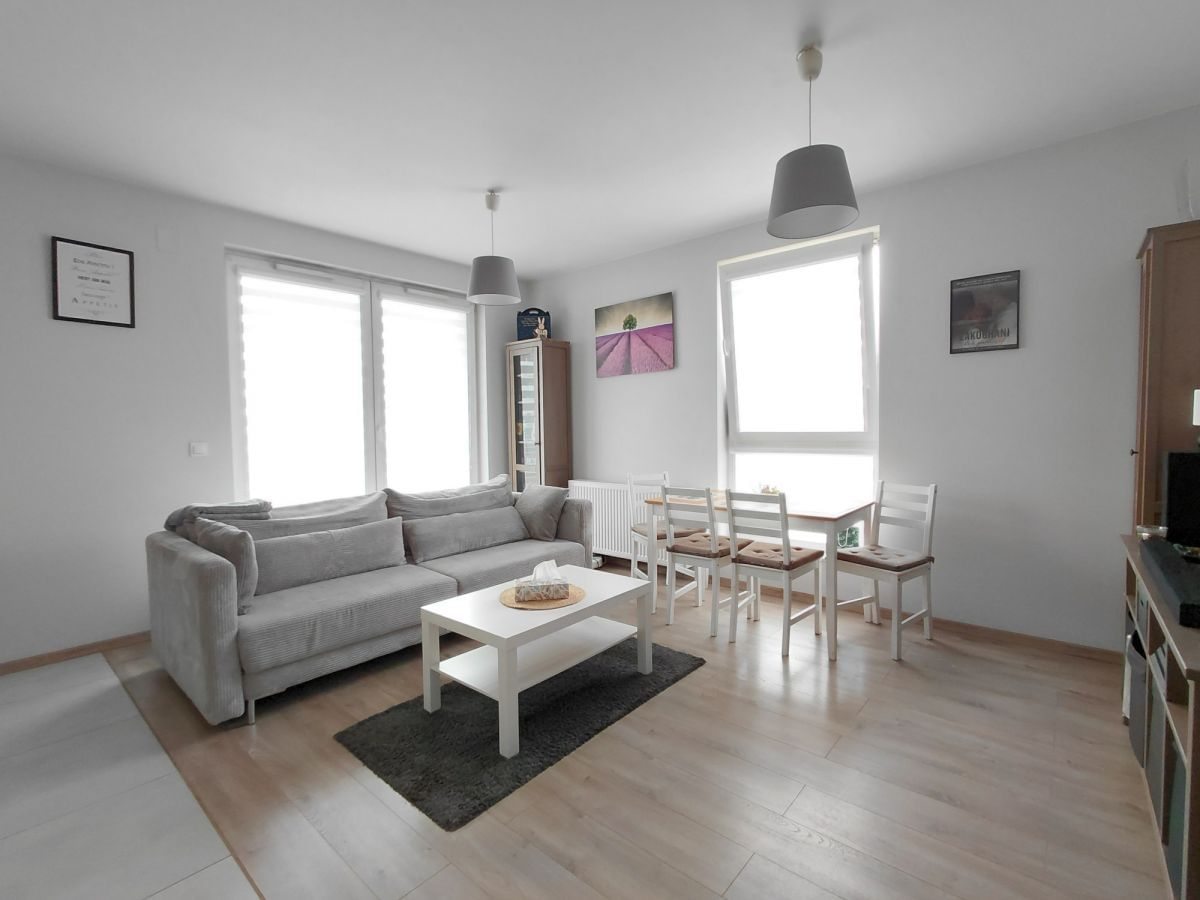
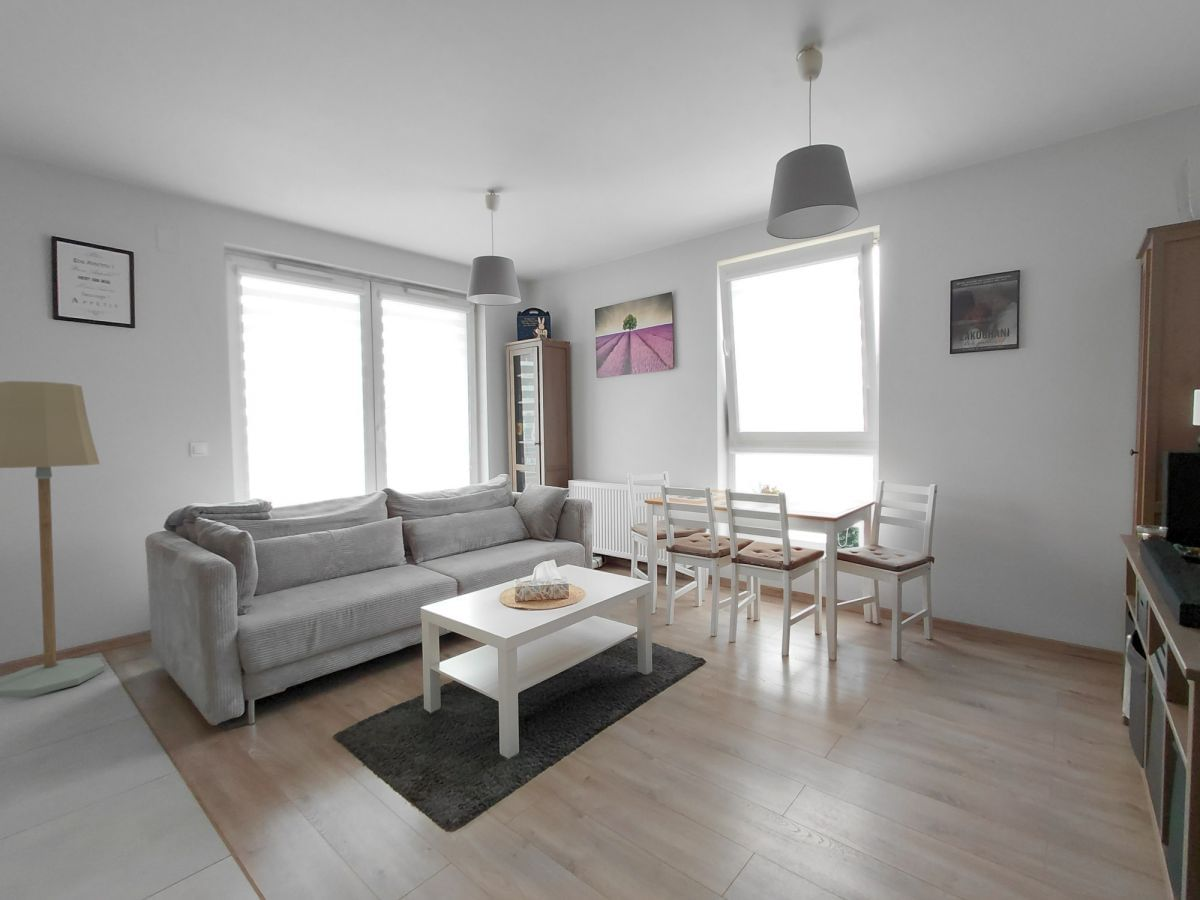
+ floor lamp [0,380,105,699]
